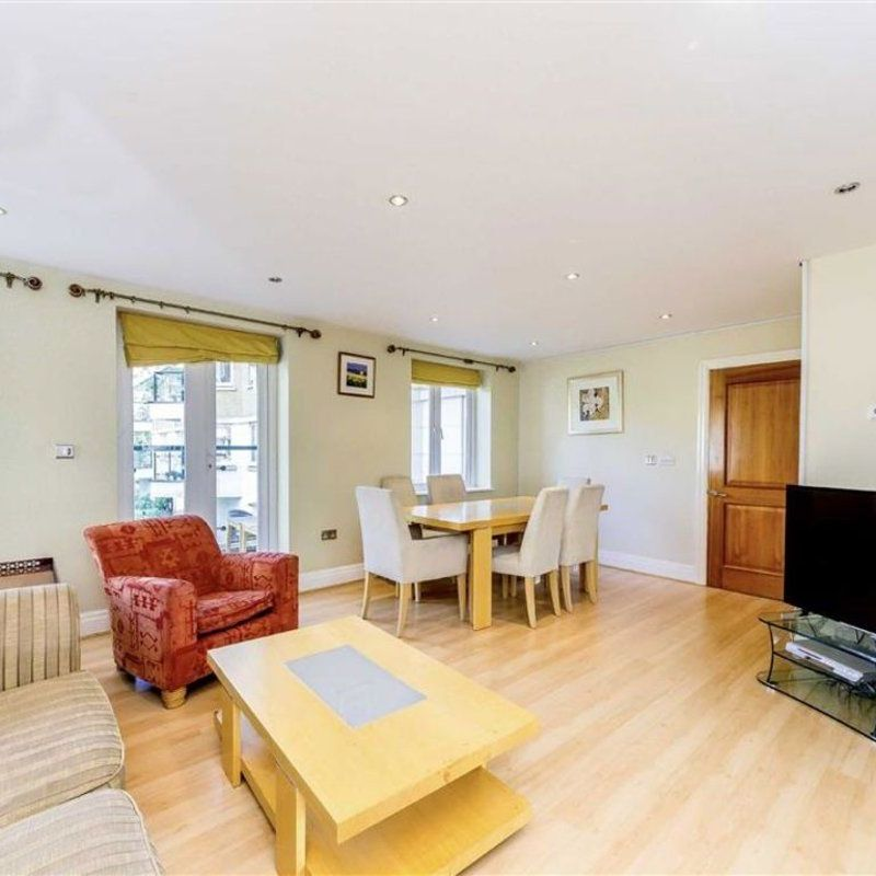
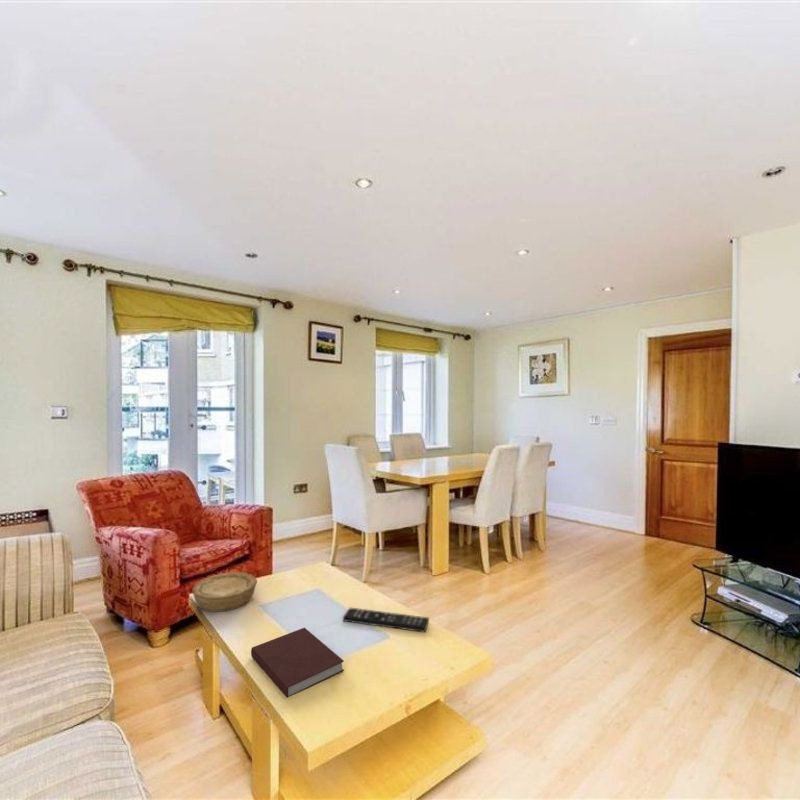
+ bowl [191,571,258,613]
+ notebook [250,627,345,699]
+ remote control [342,607,430,633]
